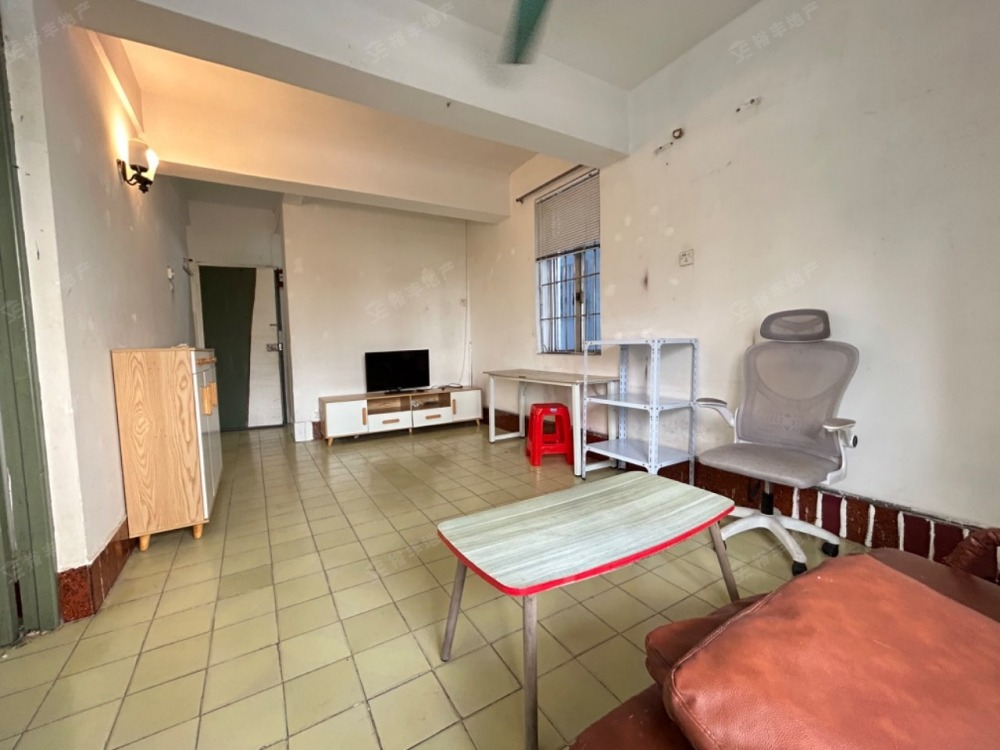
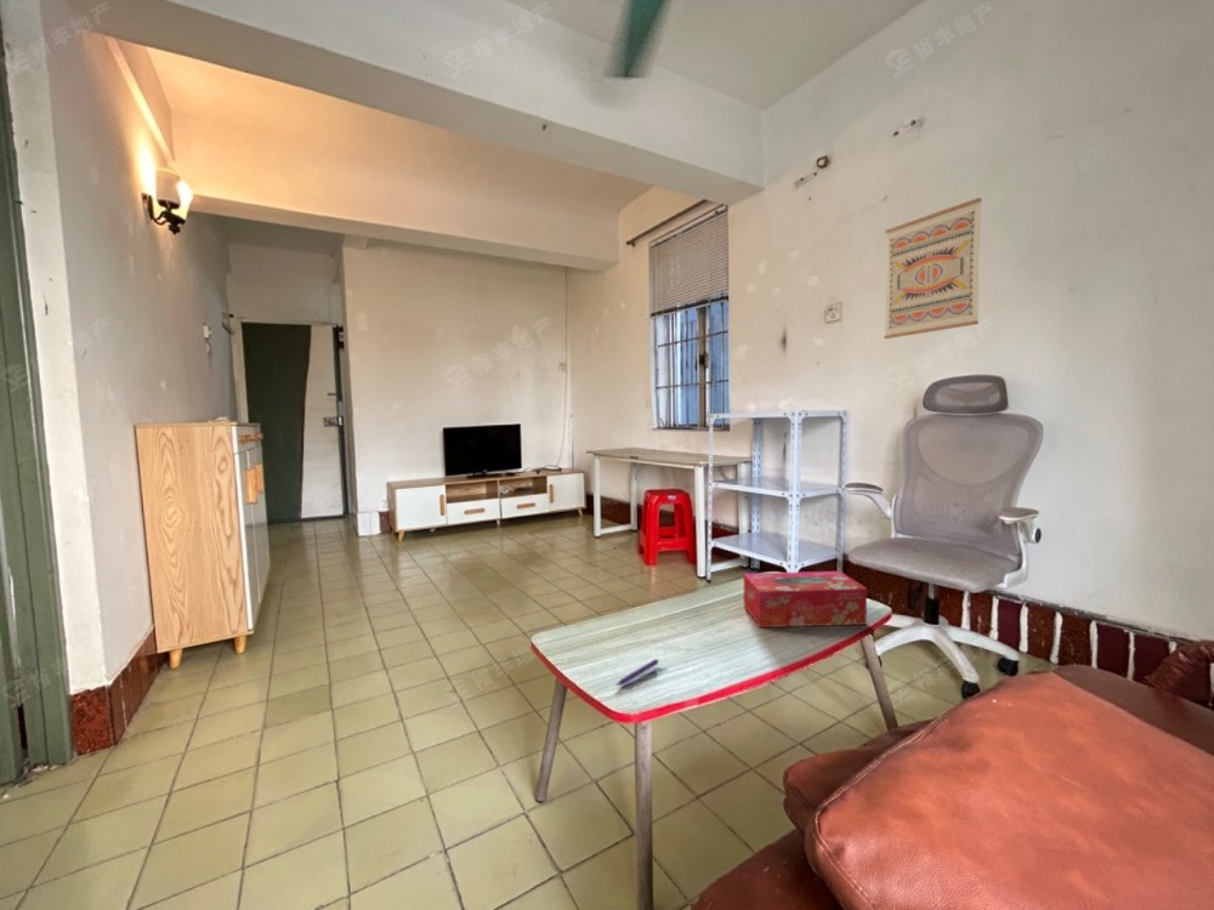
+ wall art [883,197,983,340]
+ tissue box [742,570,868,629]
+ pen [615,658,660,687]
